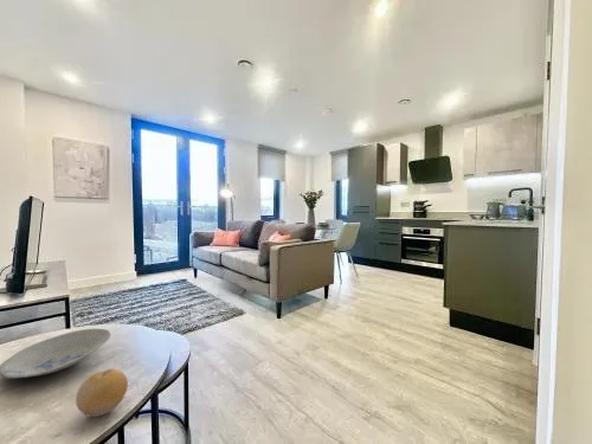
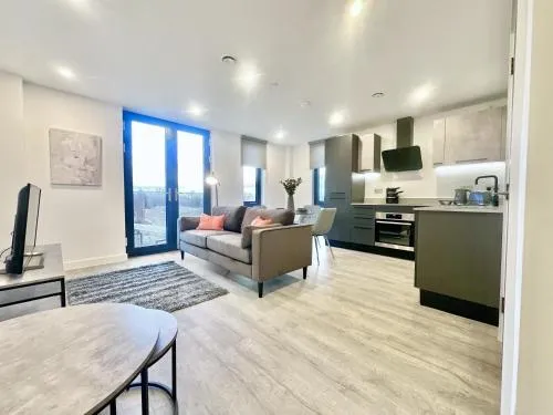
- bowl [0,328,111,379]
- fruit [75,367,129,418]
